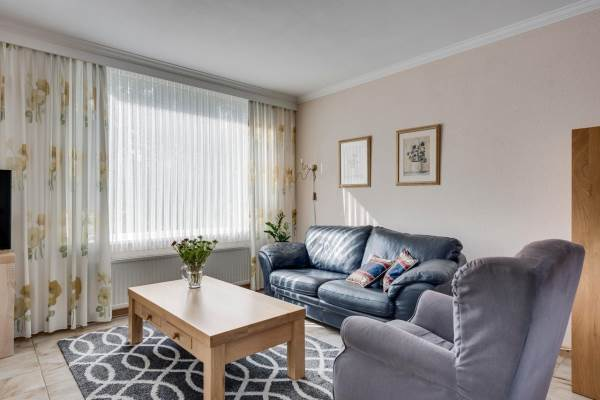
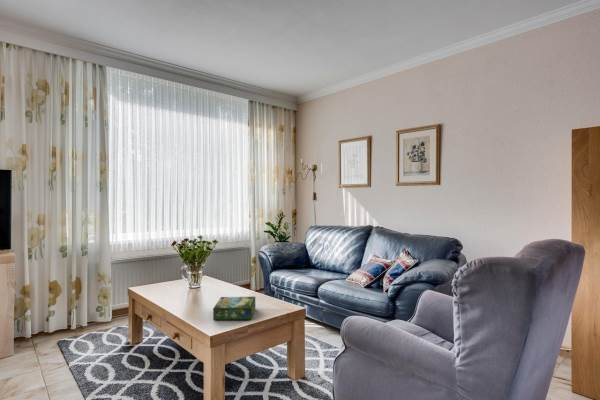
+ board game [212,296,256,321]
